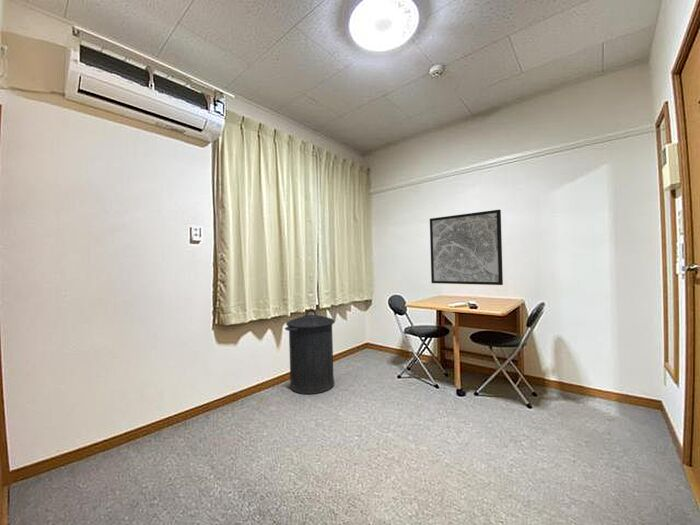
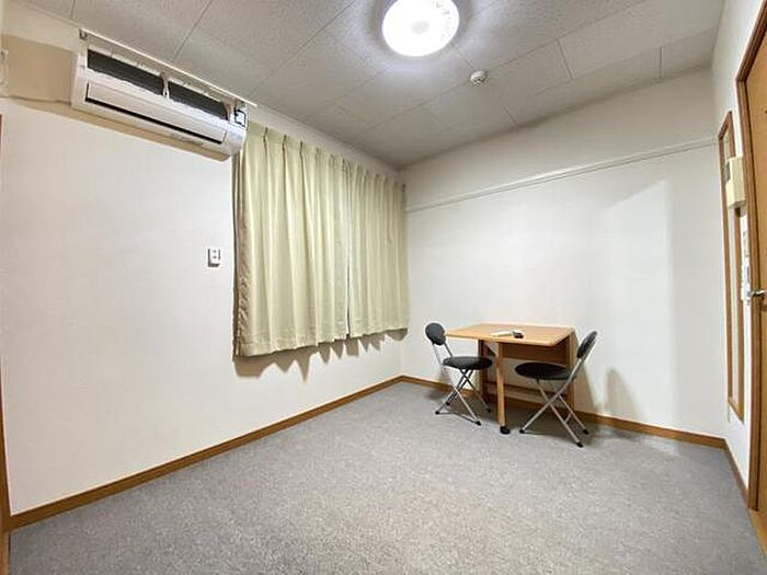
- wall art [429,209,504,286]
- trash can [284,308,336,395]
